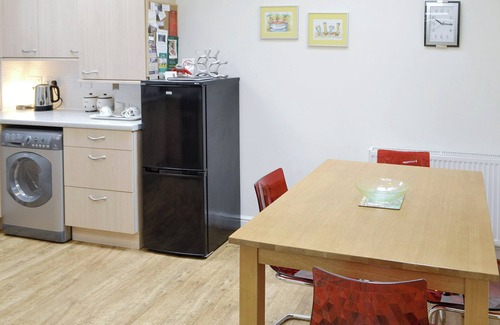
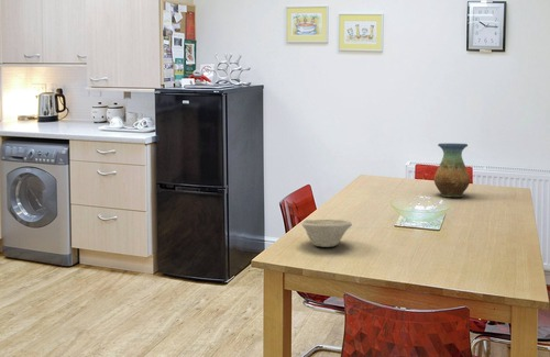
+ bowl [300,219,353,248]
+ vase [433,143,471,198]
